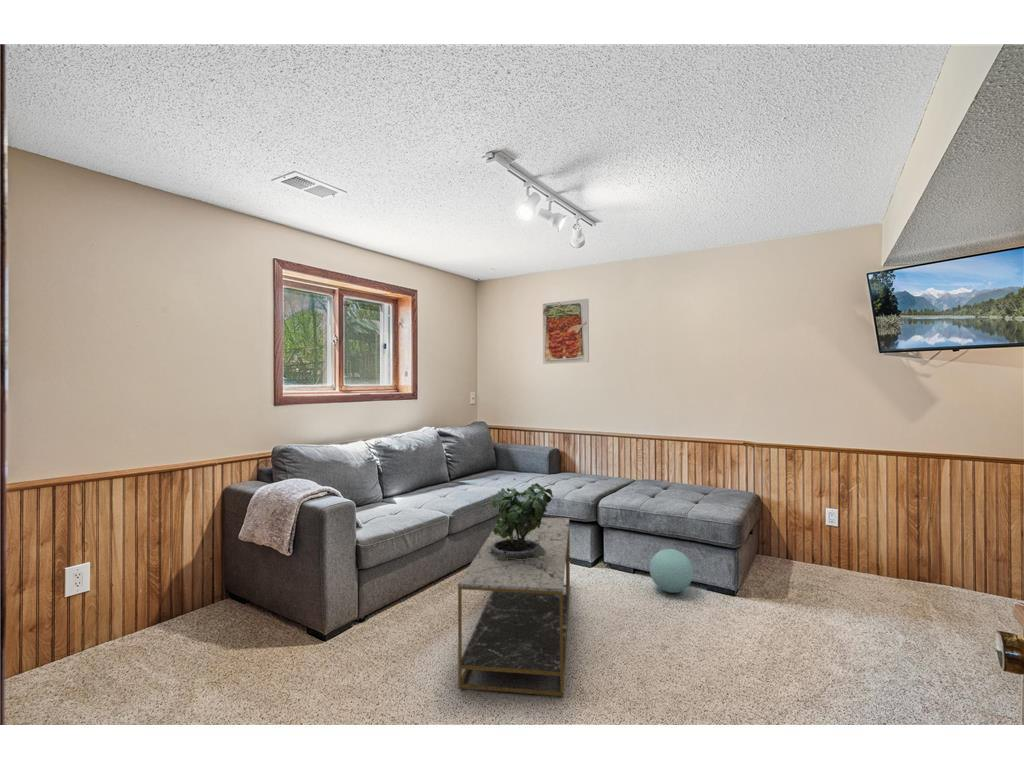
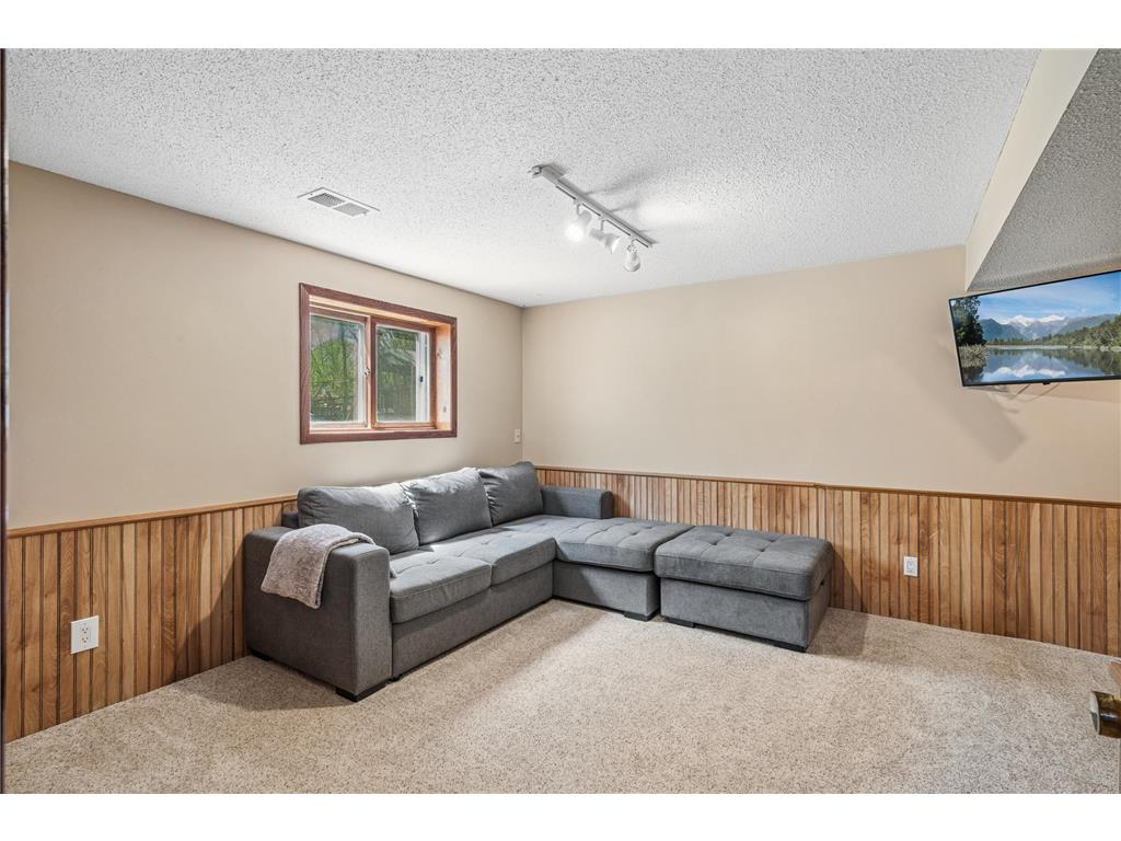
- coffee table [457,517,571,697]
- potted plant [489,477,554,561]
- ball [649,548,694,594]
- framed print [542,298,590,365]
